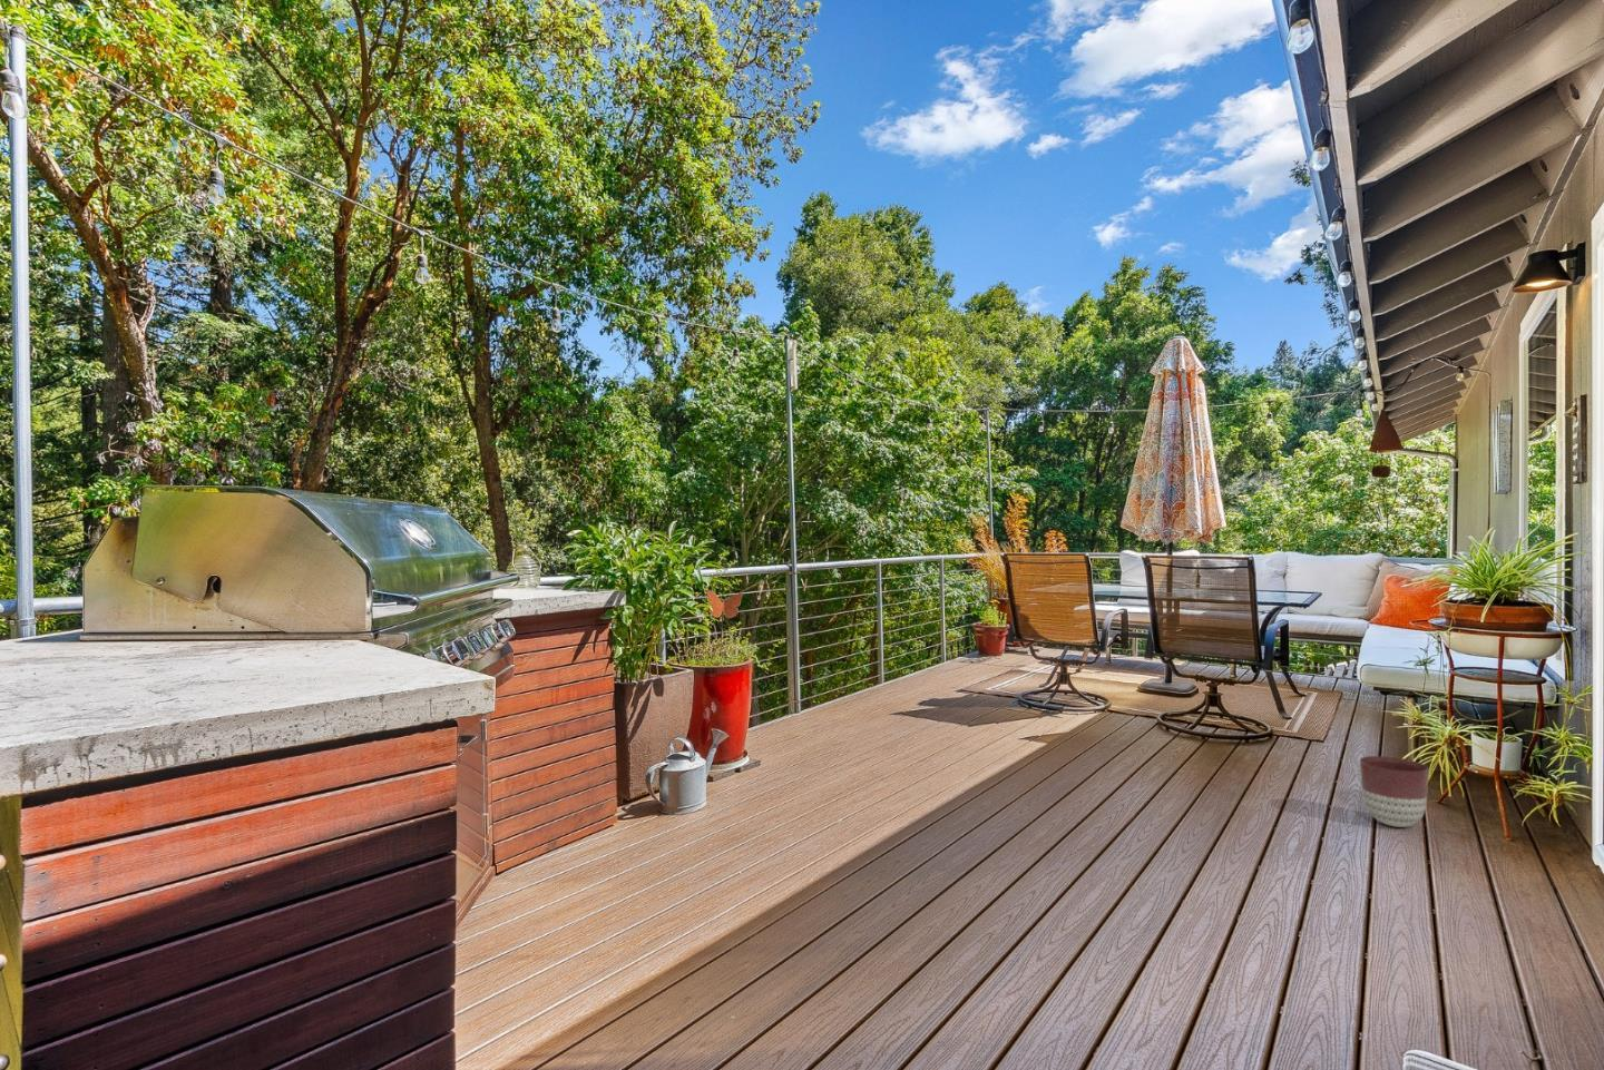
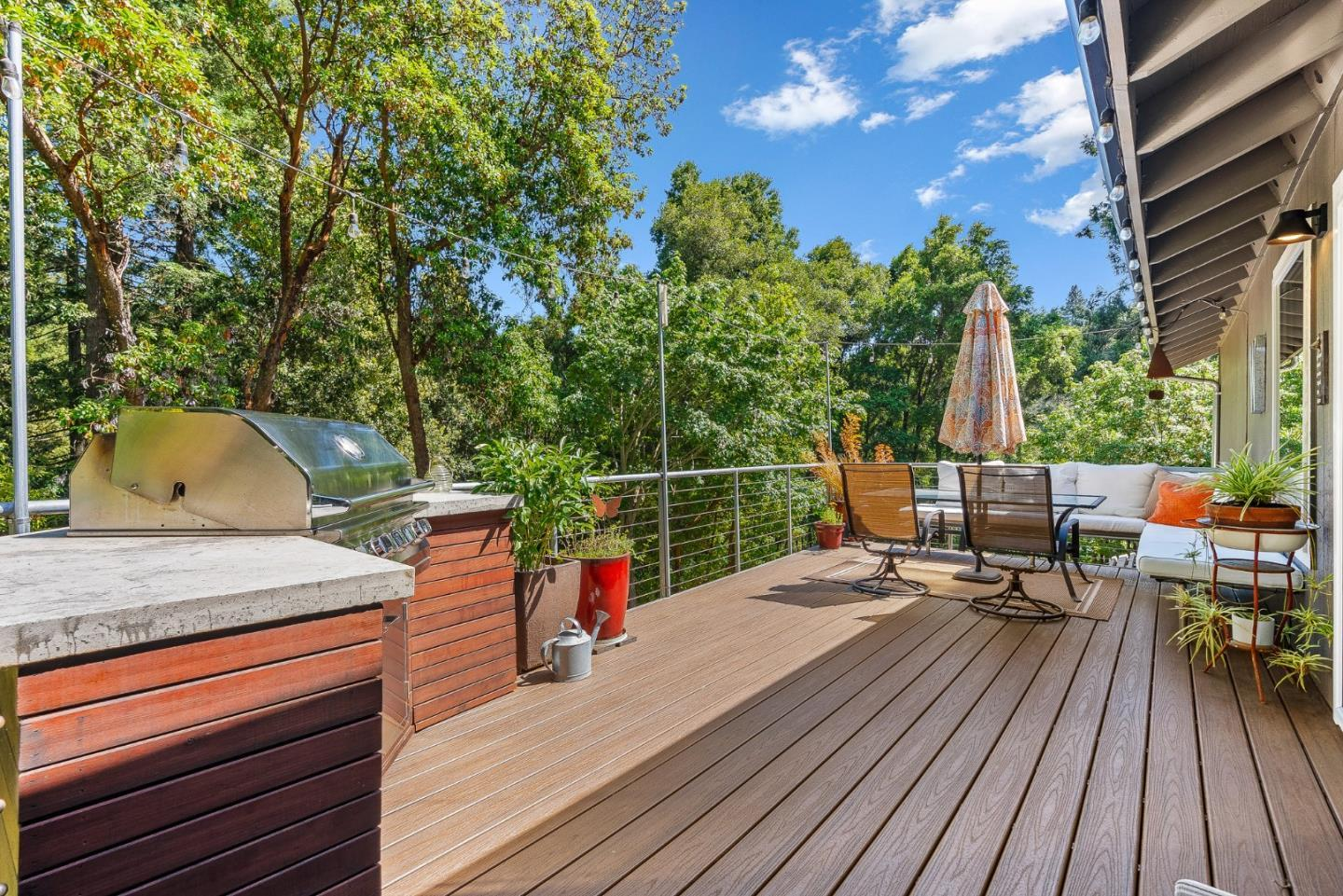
- planter [1359,755,1430,829]
